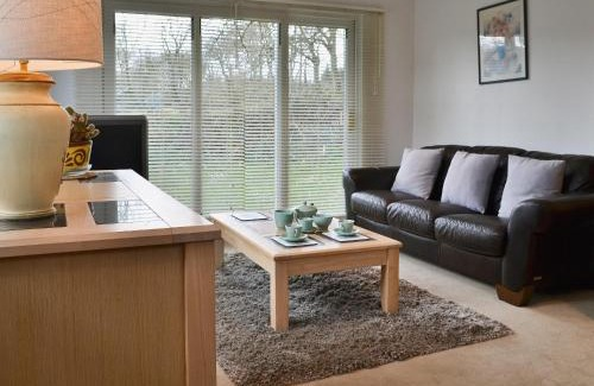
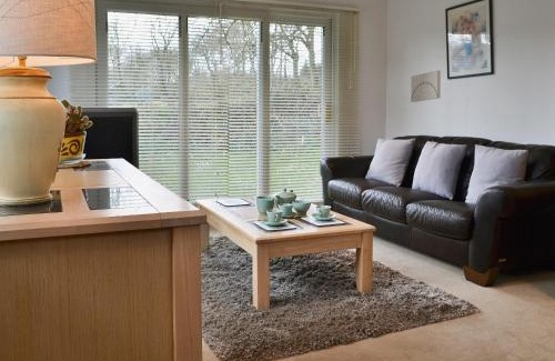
+ wall art [410,69,442,103]
